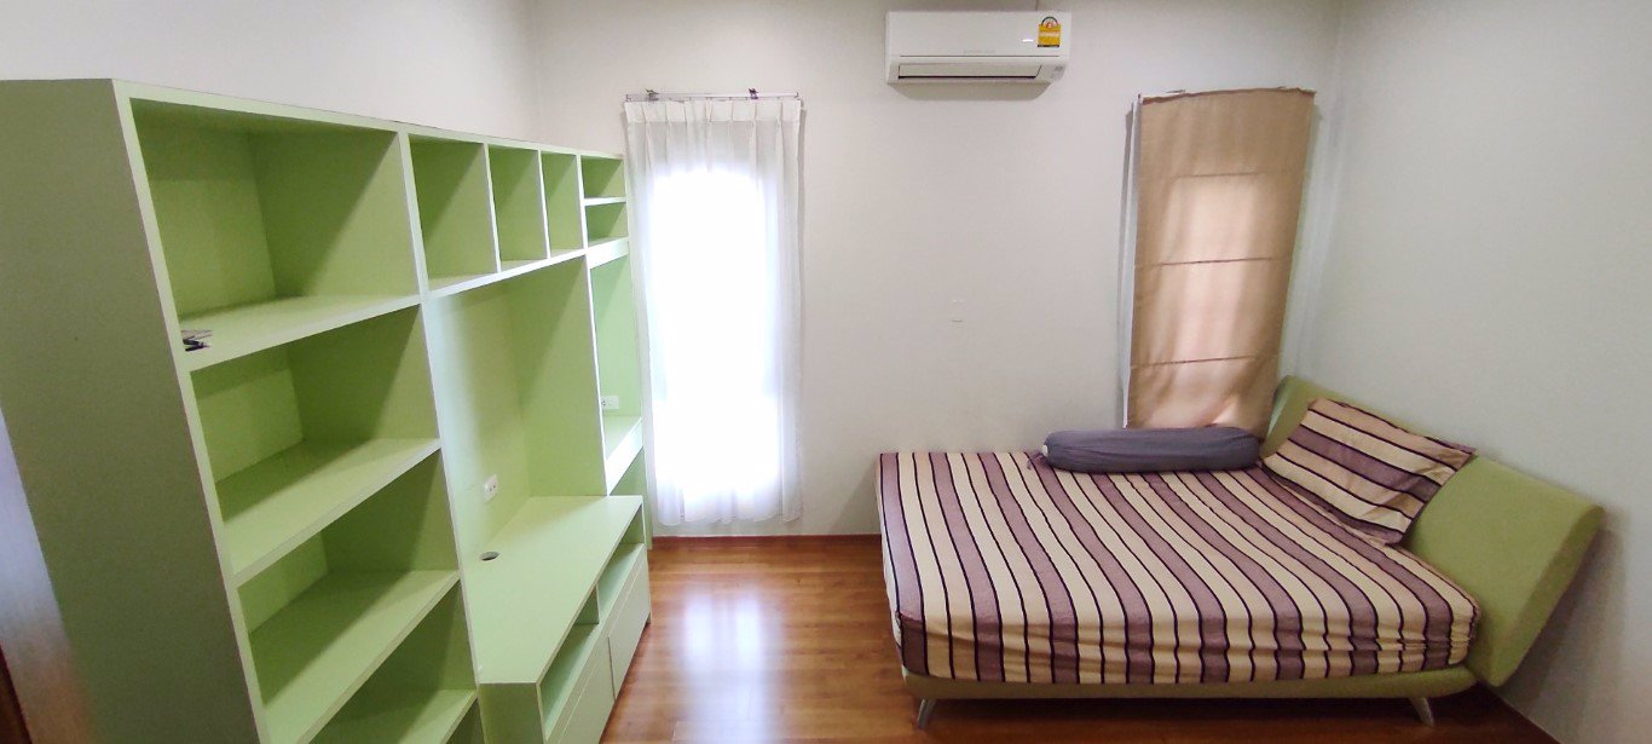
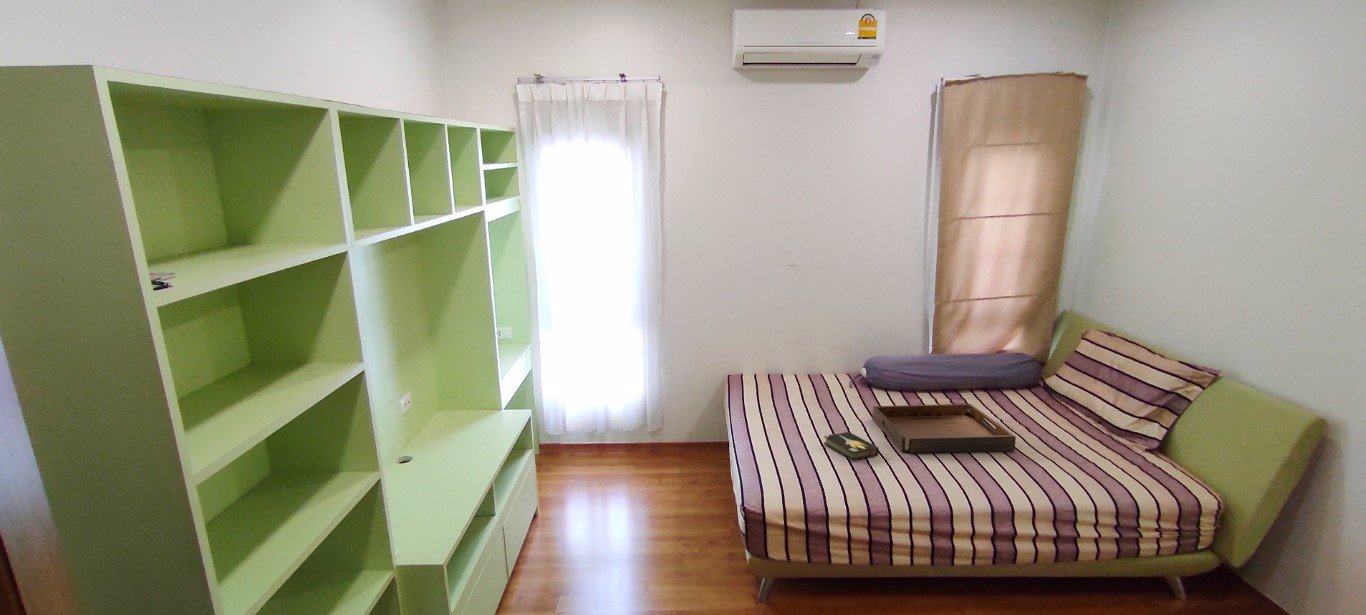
+ serving tray [871,403,1017,454]
+ hardback book [823,431,880,462]
